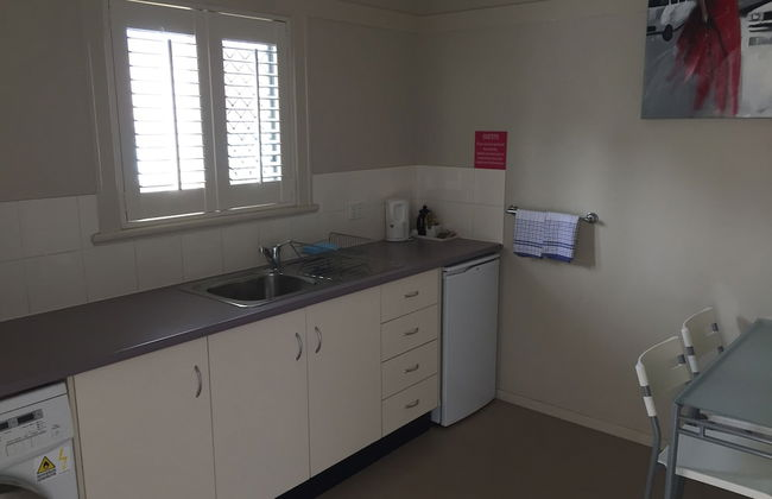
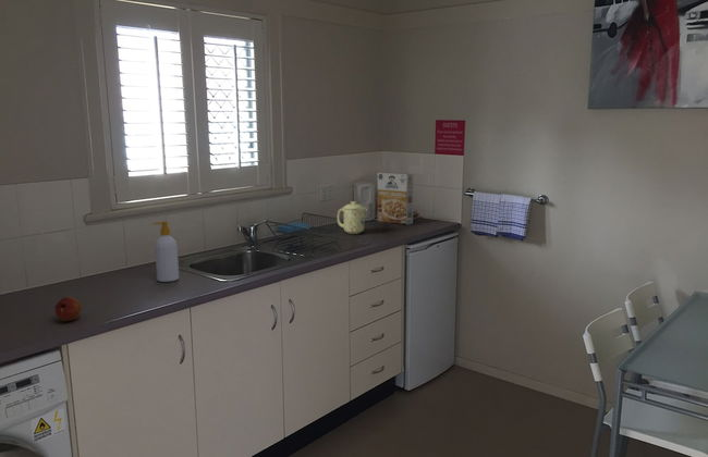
+ fruit [54,296,83,322]
+ soap bottle [150,221,180,283]
+ cereal box [377,171,414,226]
+ mug [337,200,368,235]
